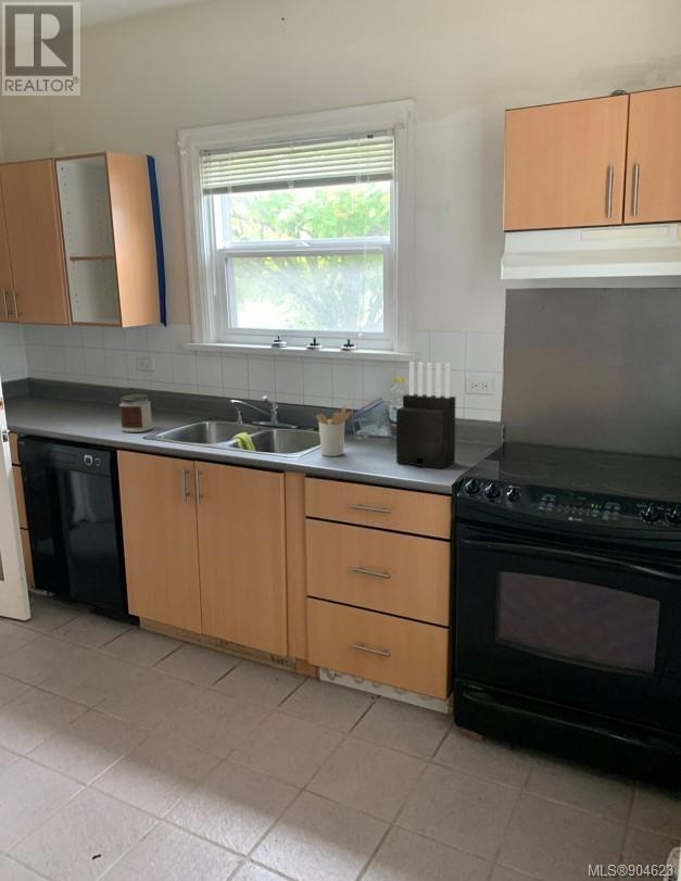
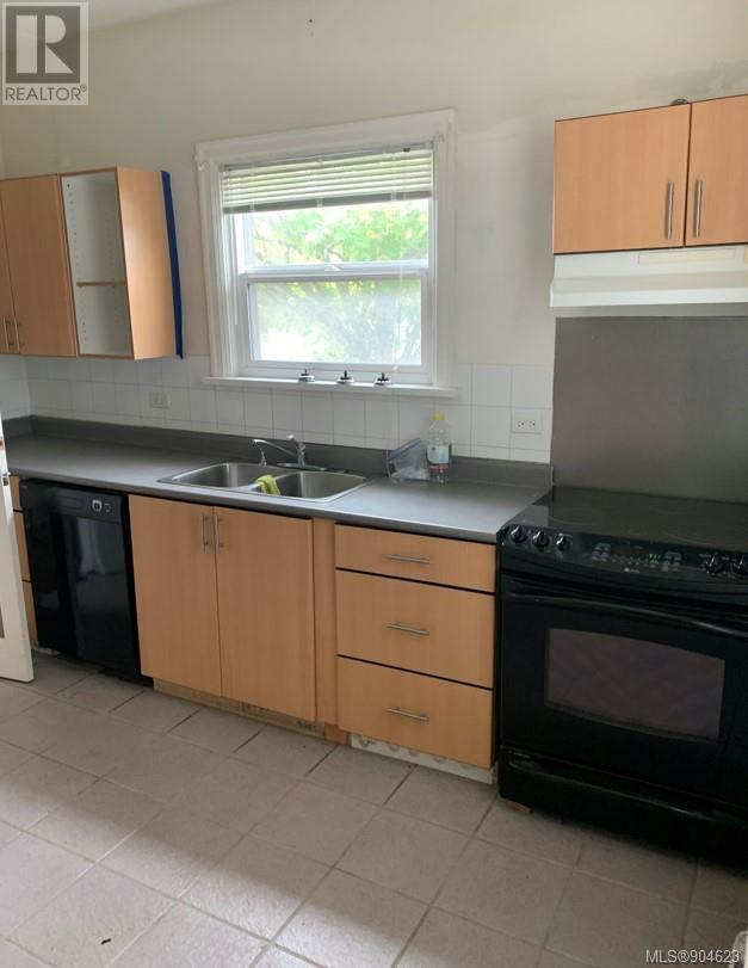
- utensil holder [315,404,353,457]
- jar [118,393,154,433]
- knife block [395,361,457,469]
